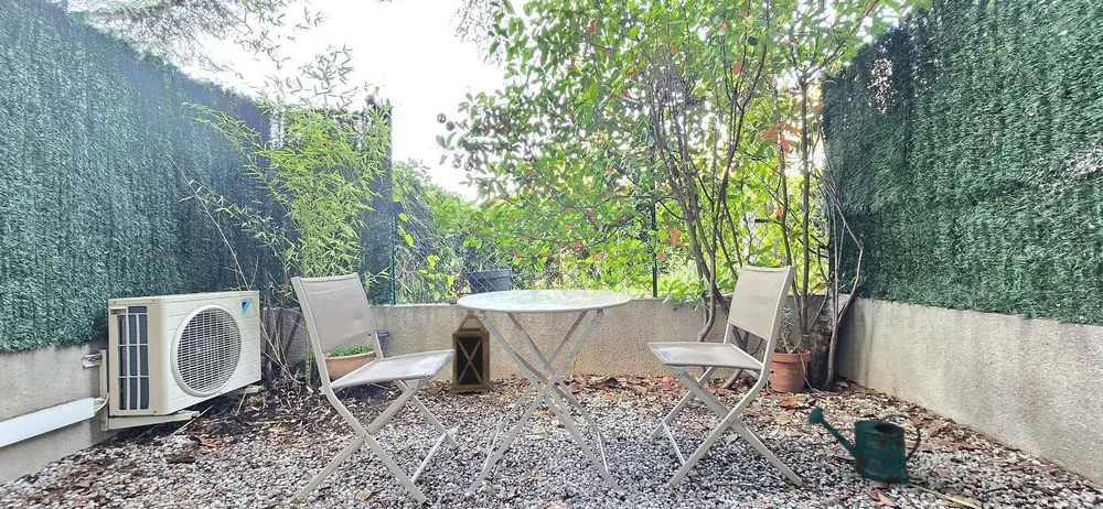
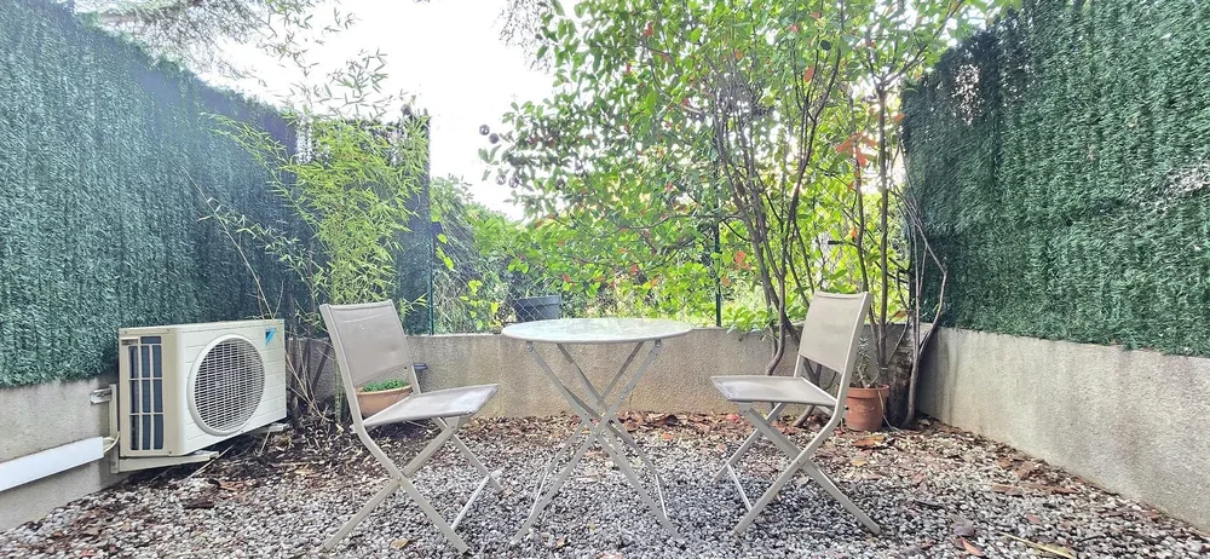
- watering can [807,407,922,485]
- lantern [451,308,491,396]
